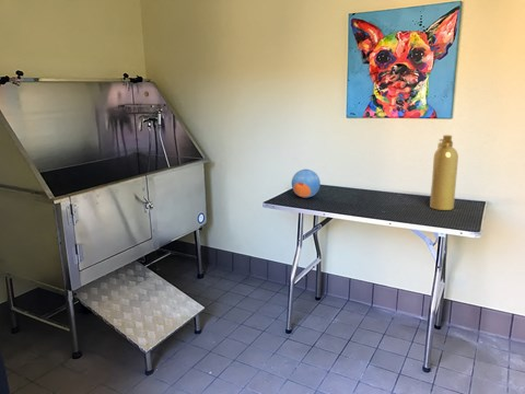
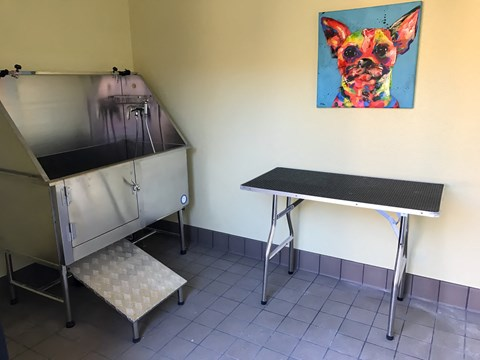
- treat dispenser ball [291,169,322,199]
- spray bottle [429,134,459,211]
